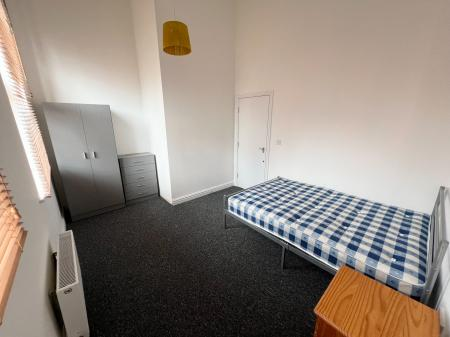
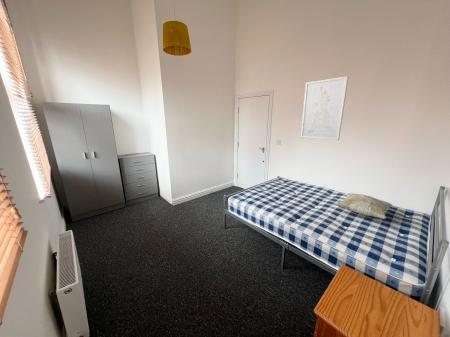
+ decorative pillow [335,192,394,220]
+ wall art [300,75,349,141]
